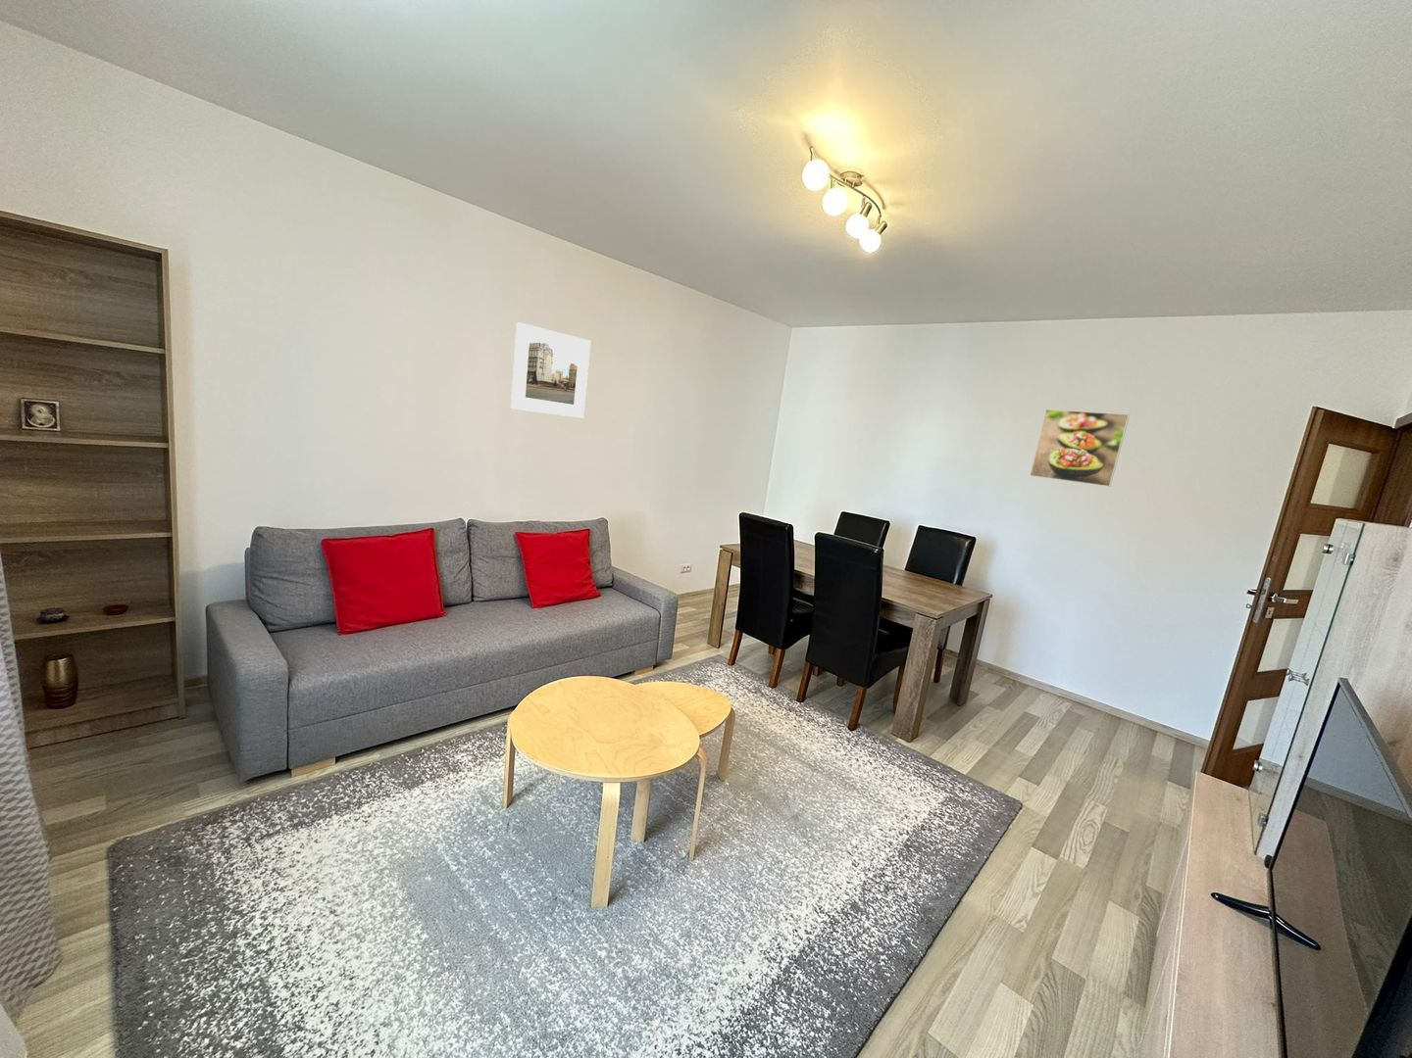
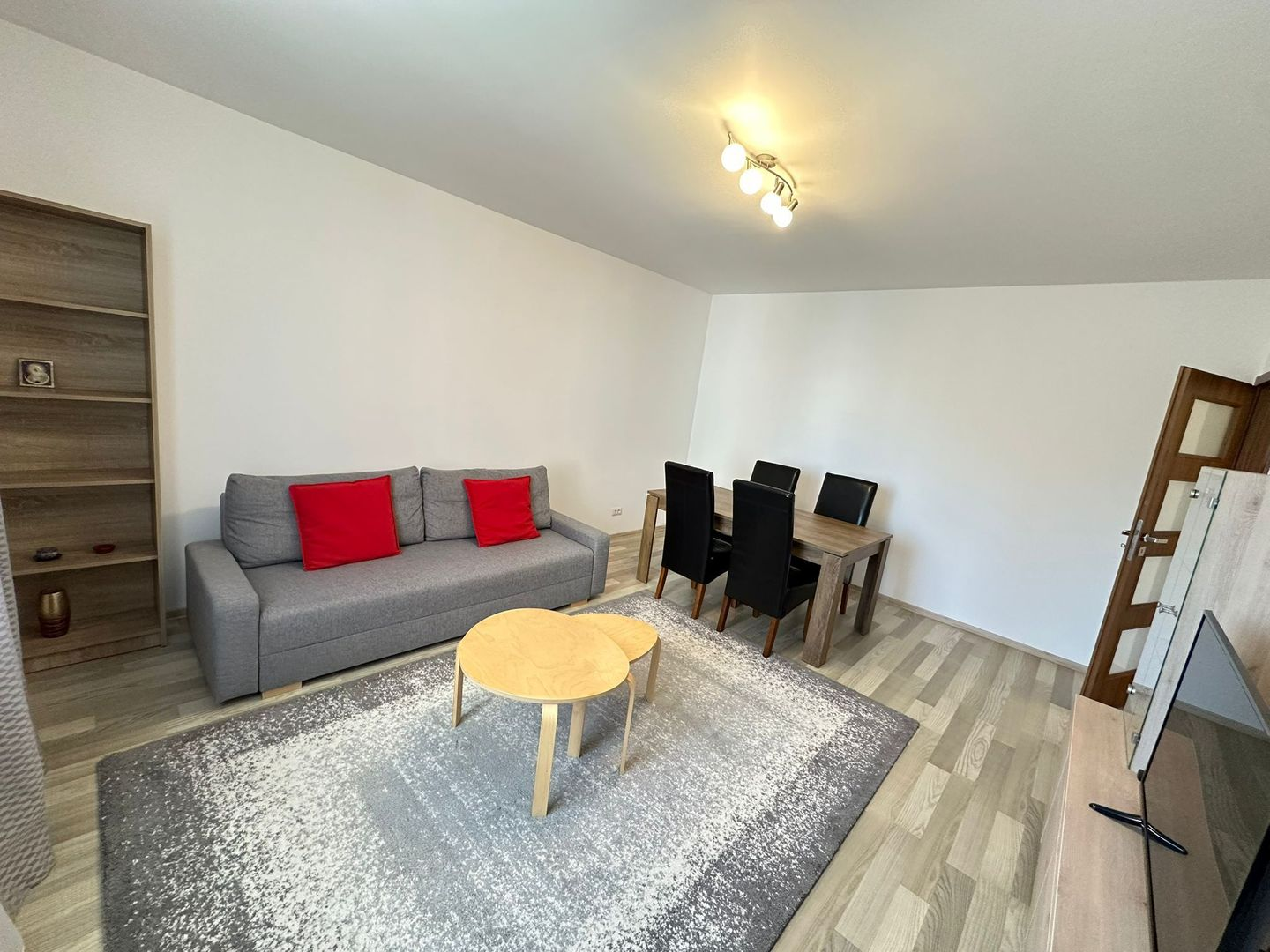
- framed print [1028,409,1131,488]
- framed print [510,321,591,419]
